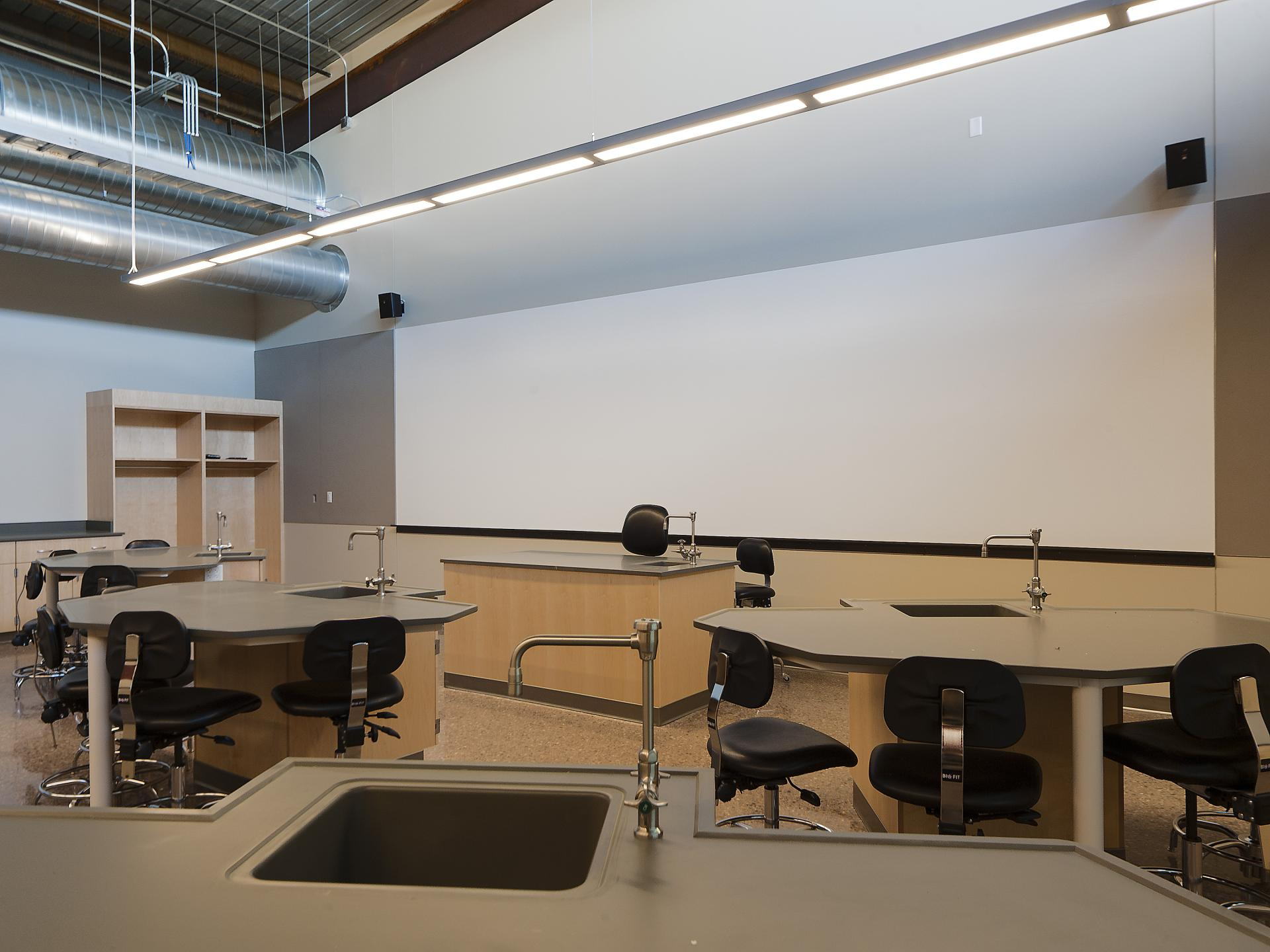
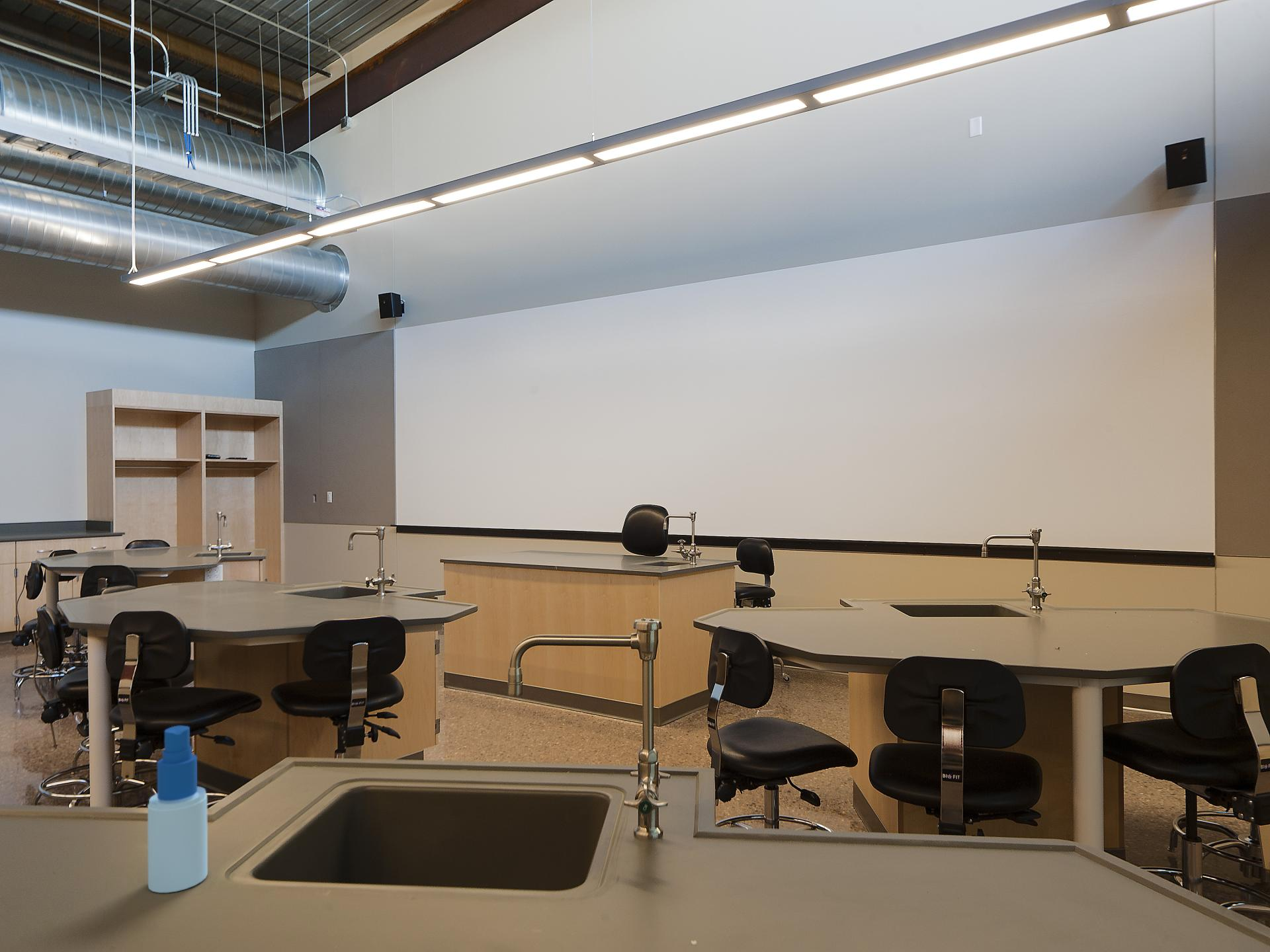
+ spray bottle [147,725,208,893]
